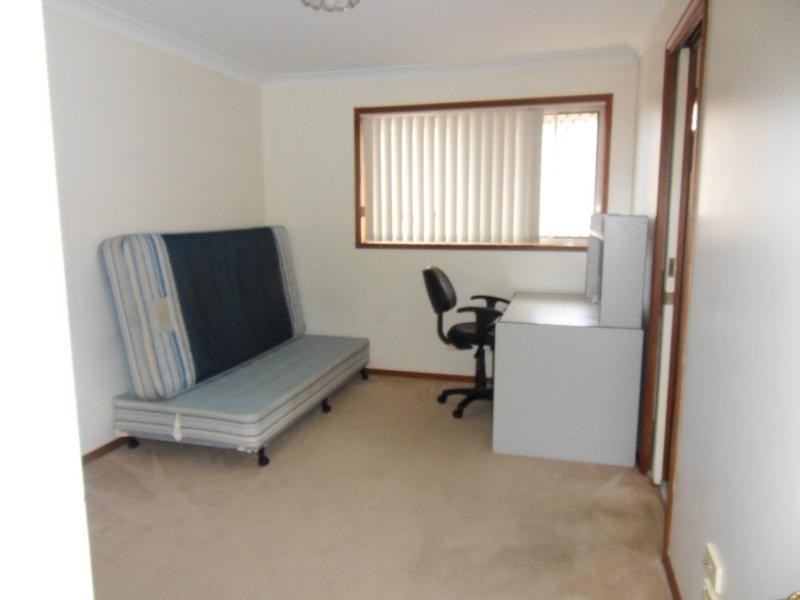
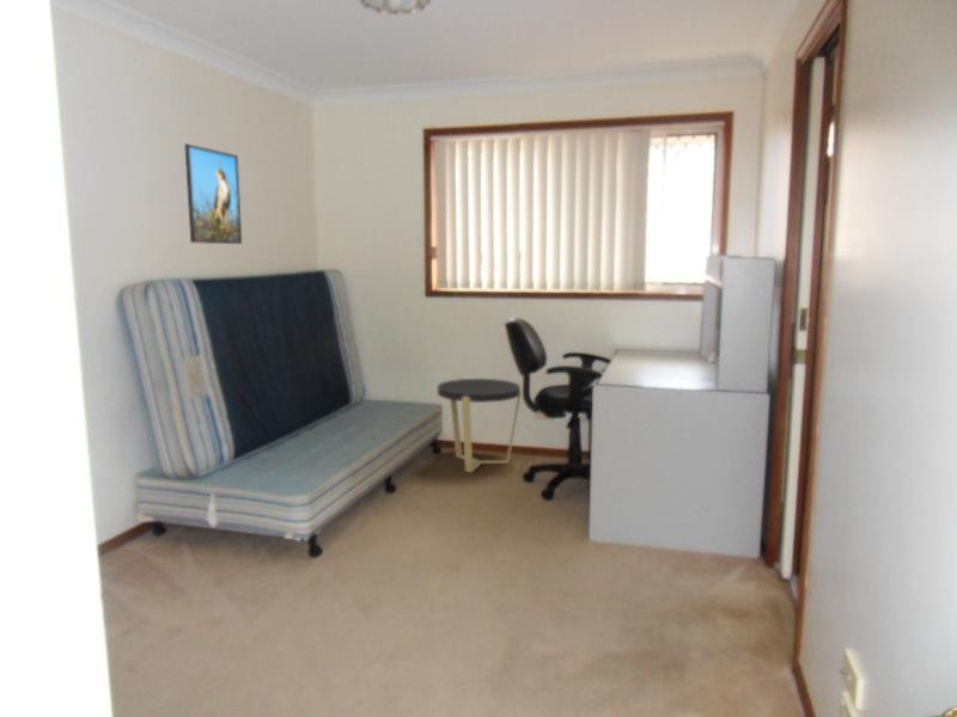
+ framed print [183,142,243,245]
+ side table [437,378,522,473]
